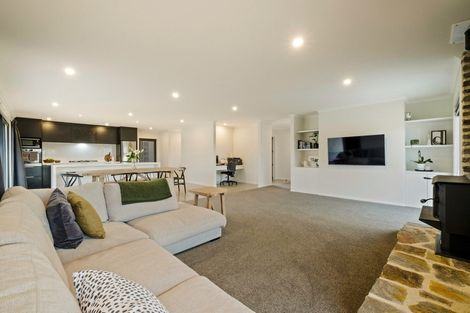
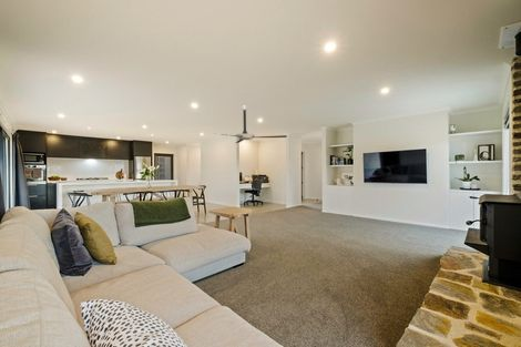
+ ceiling fan [213,104,287,144]
